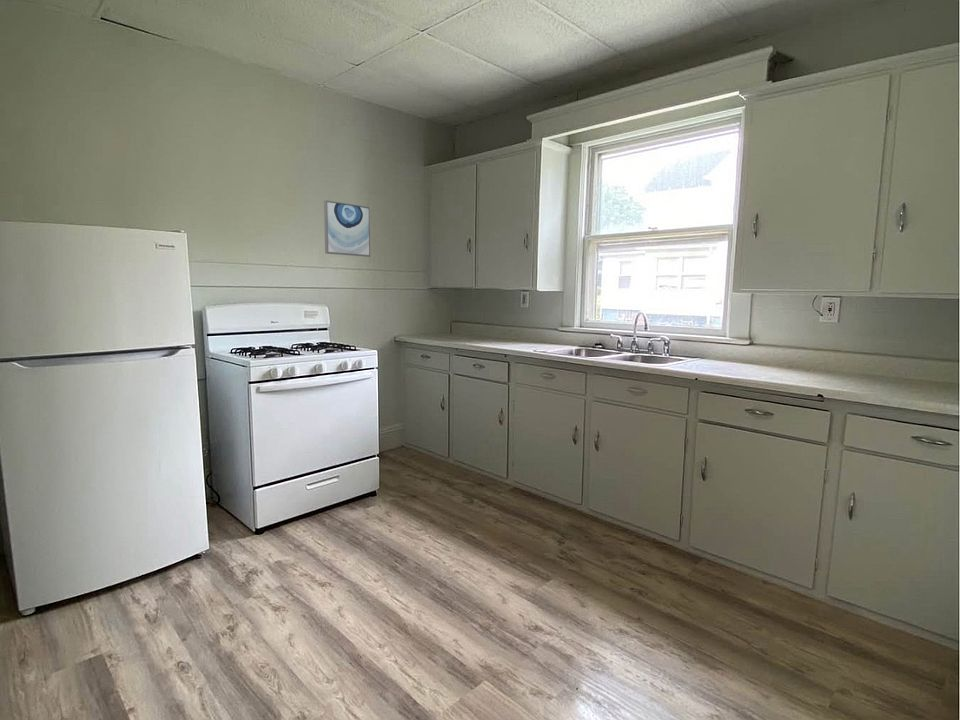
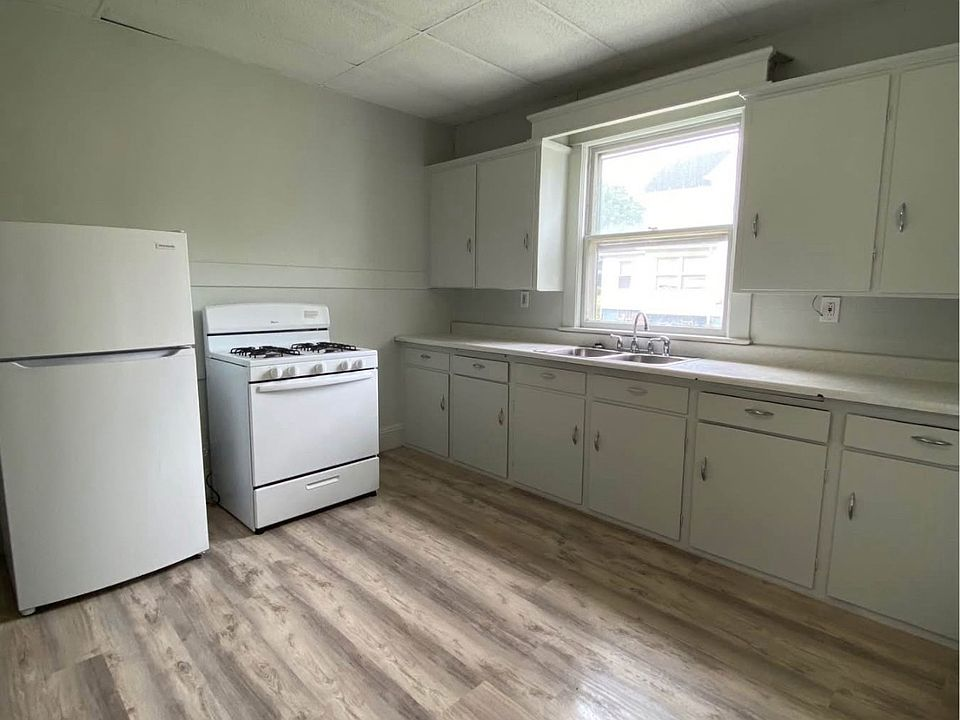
- wall art [323,199,371,258]
